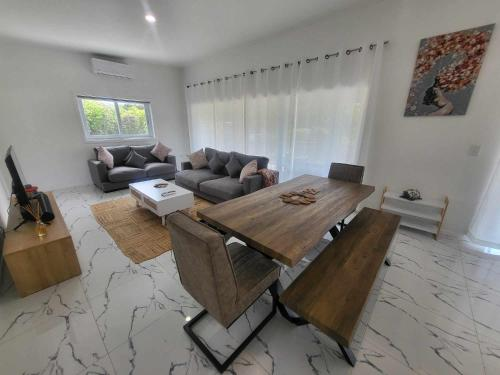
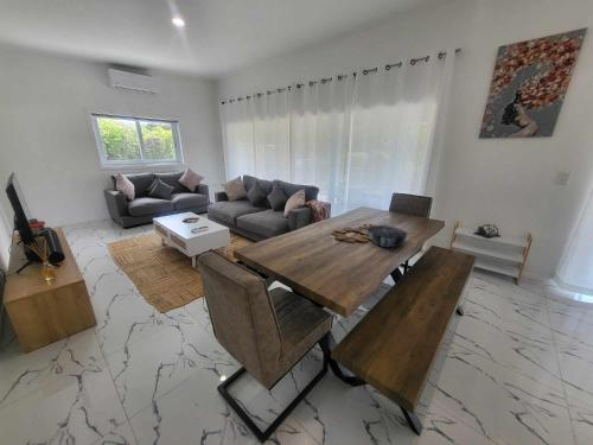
+ decorative bowl [365,224,409,248]
